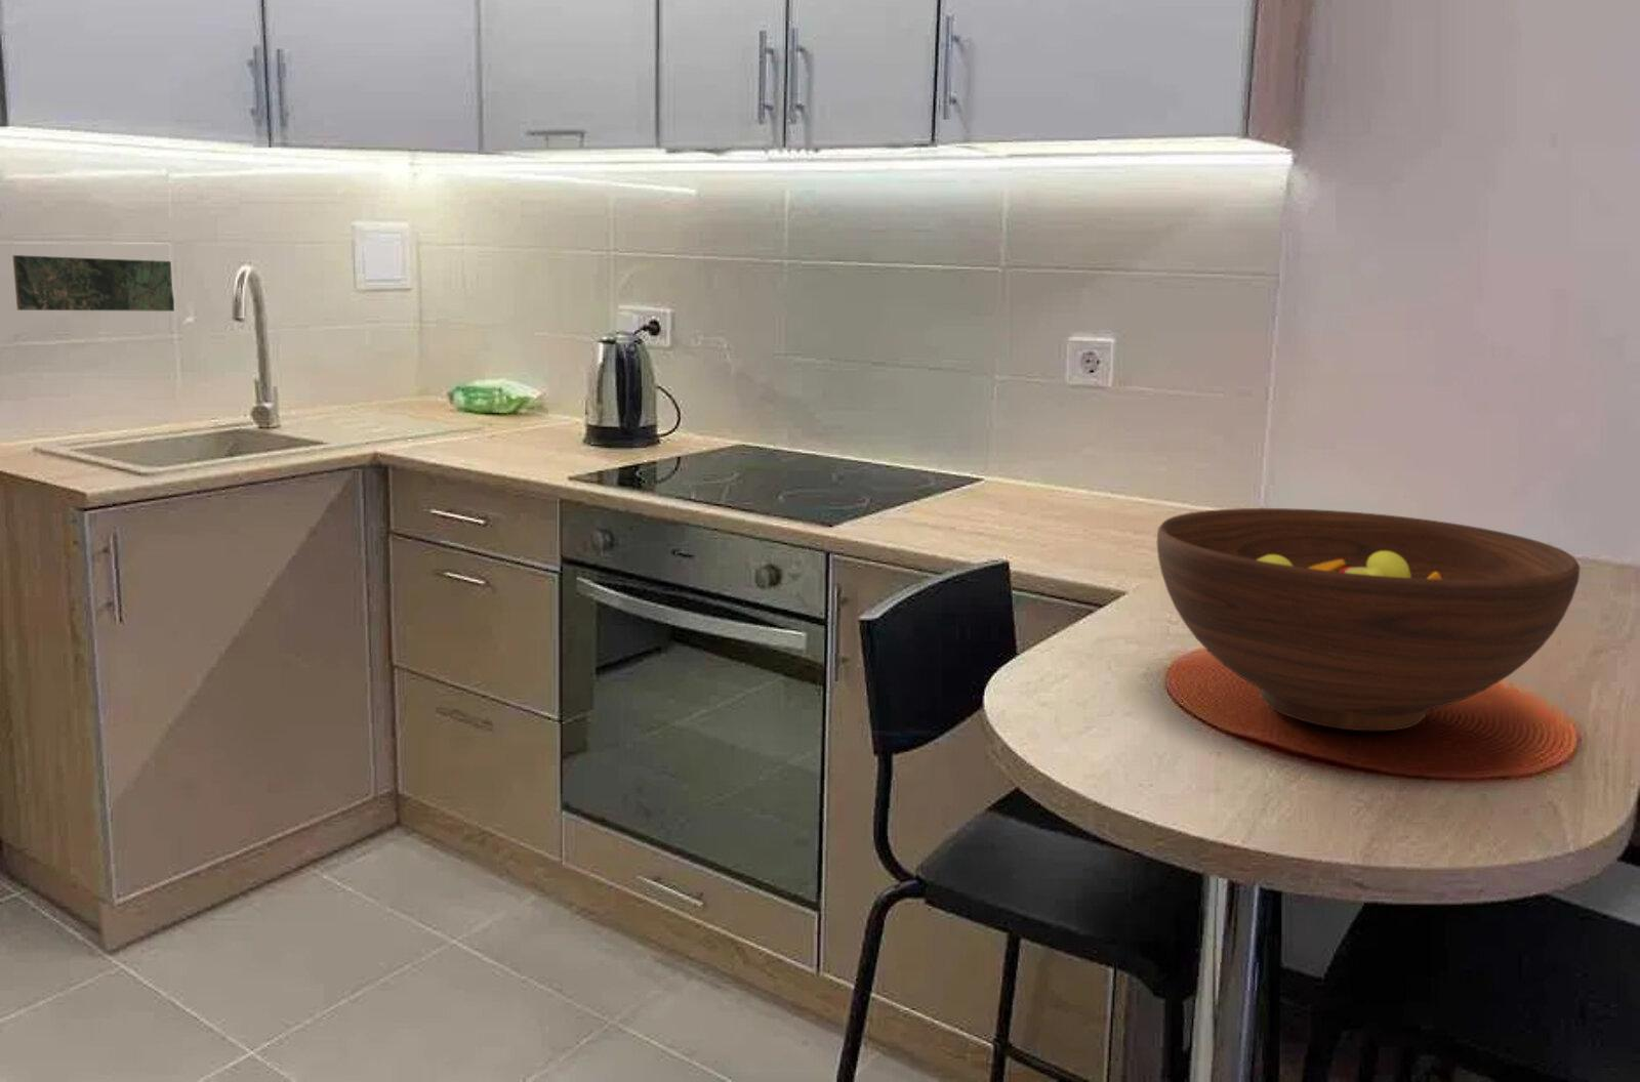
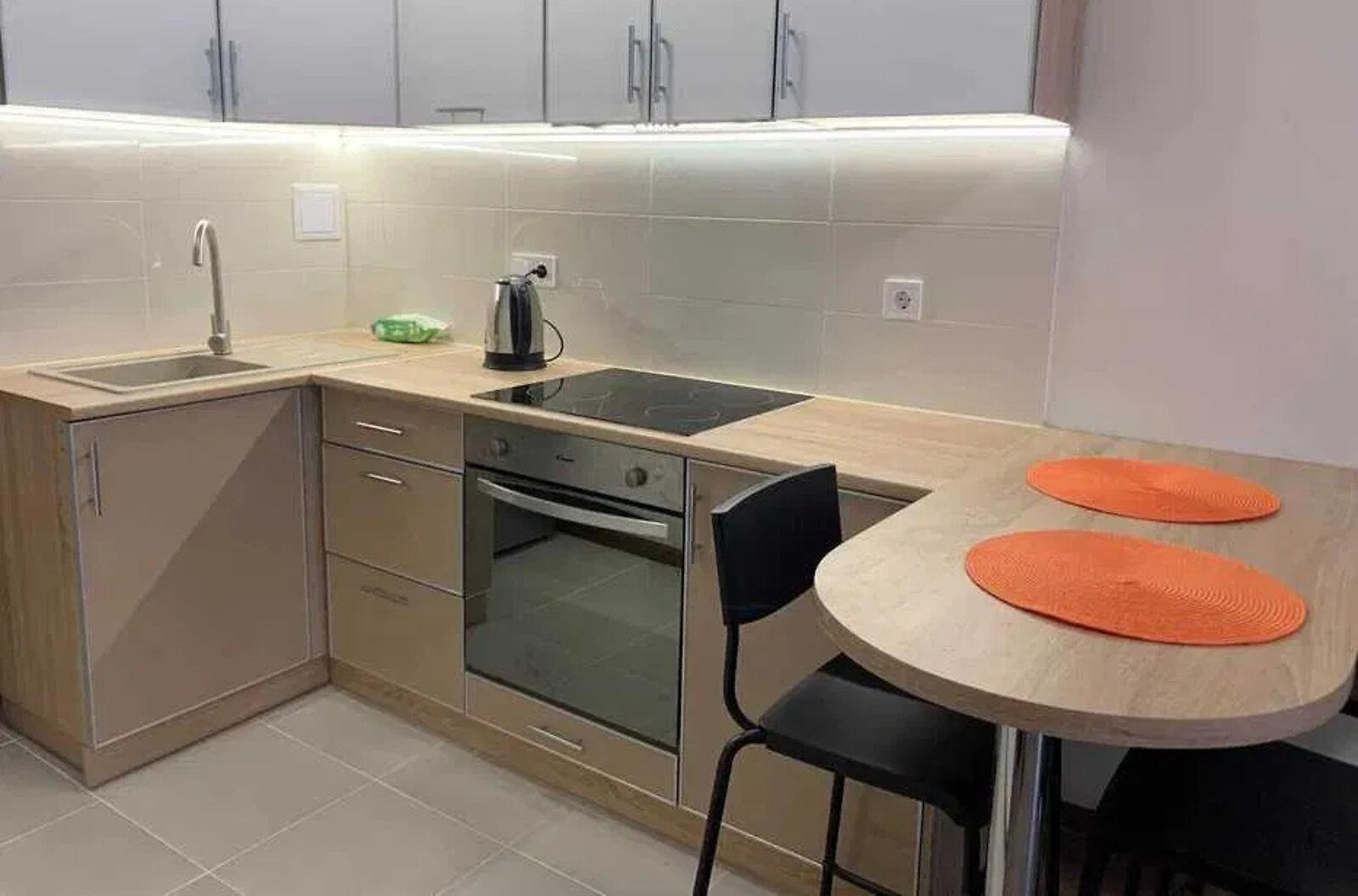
- fruit bowl [1156,507,1582,732]
- decorative tile [11,254,175,313]
